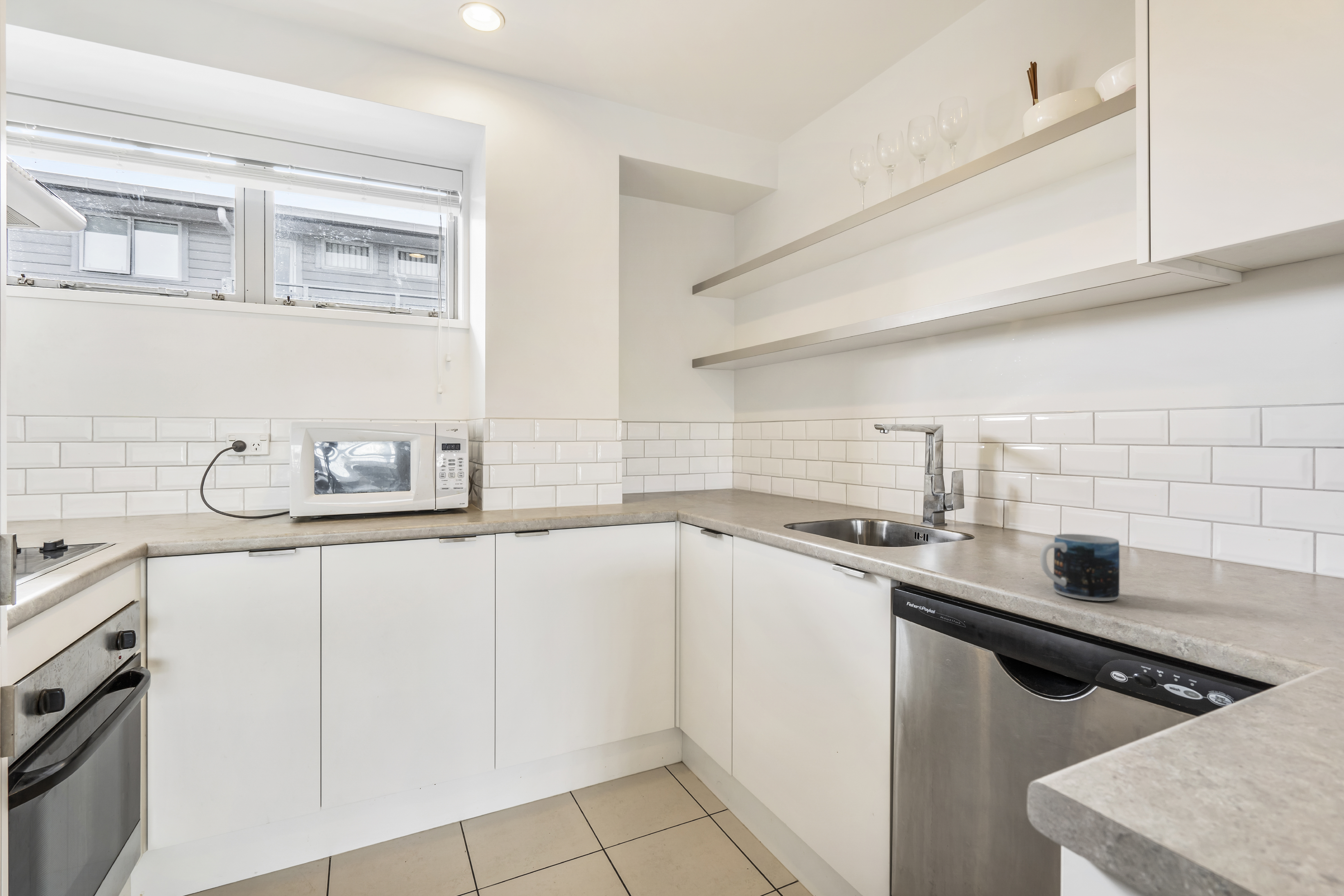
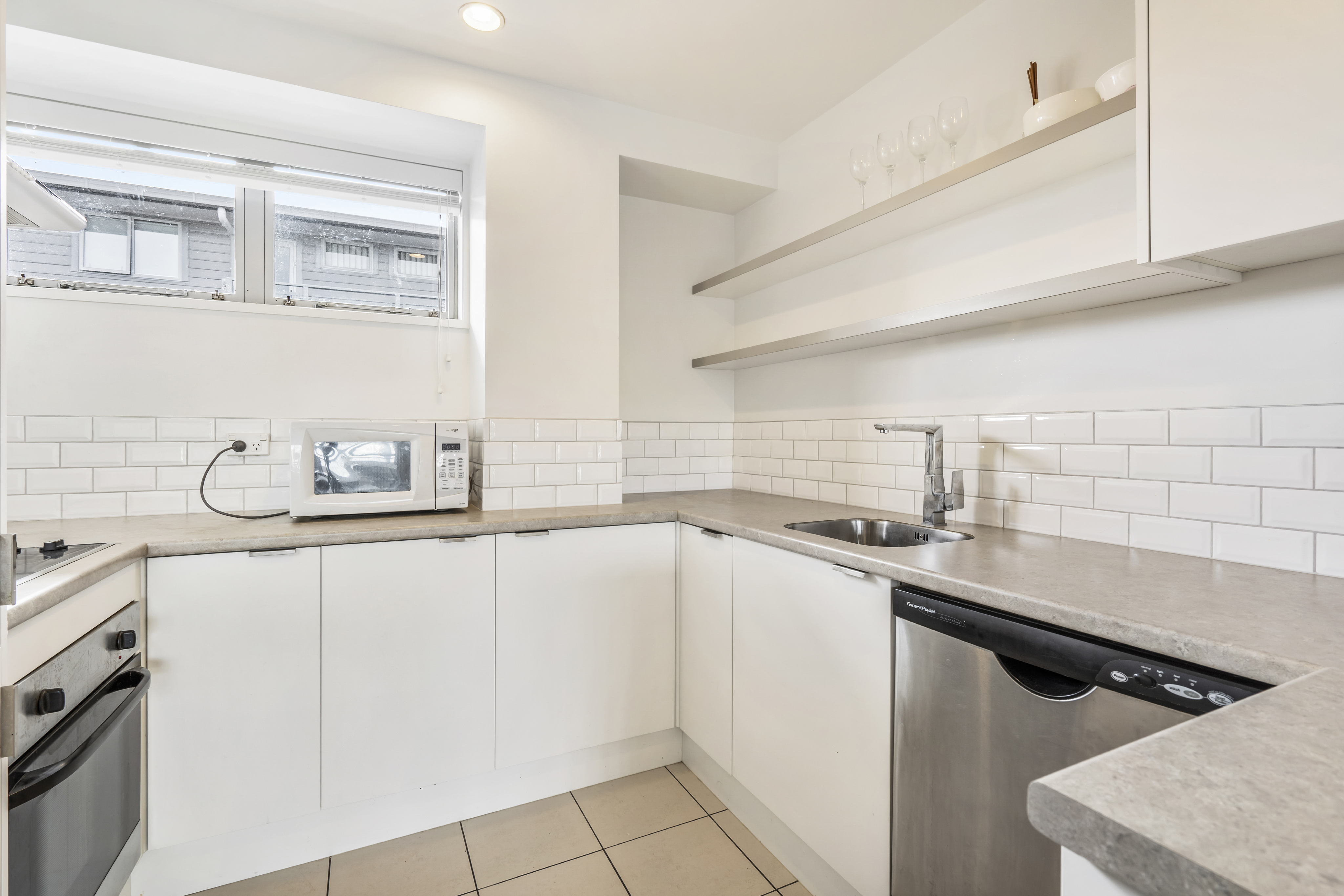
- mug [1040,533,1120,601]
